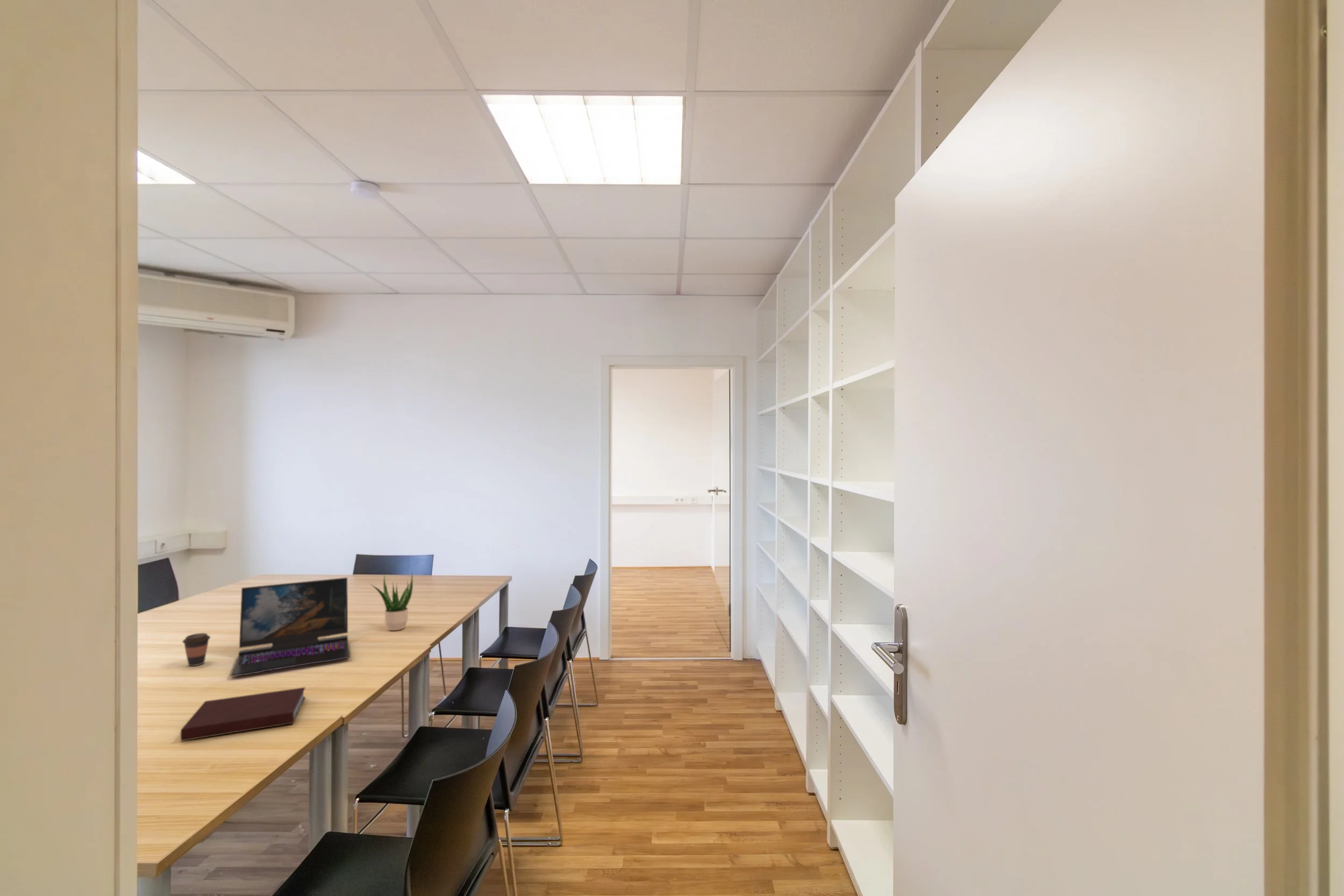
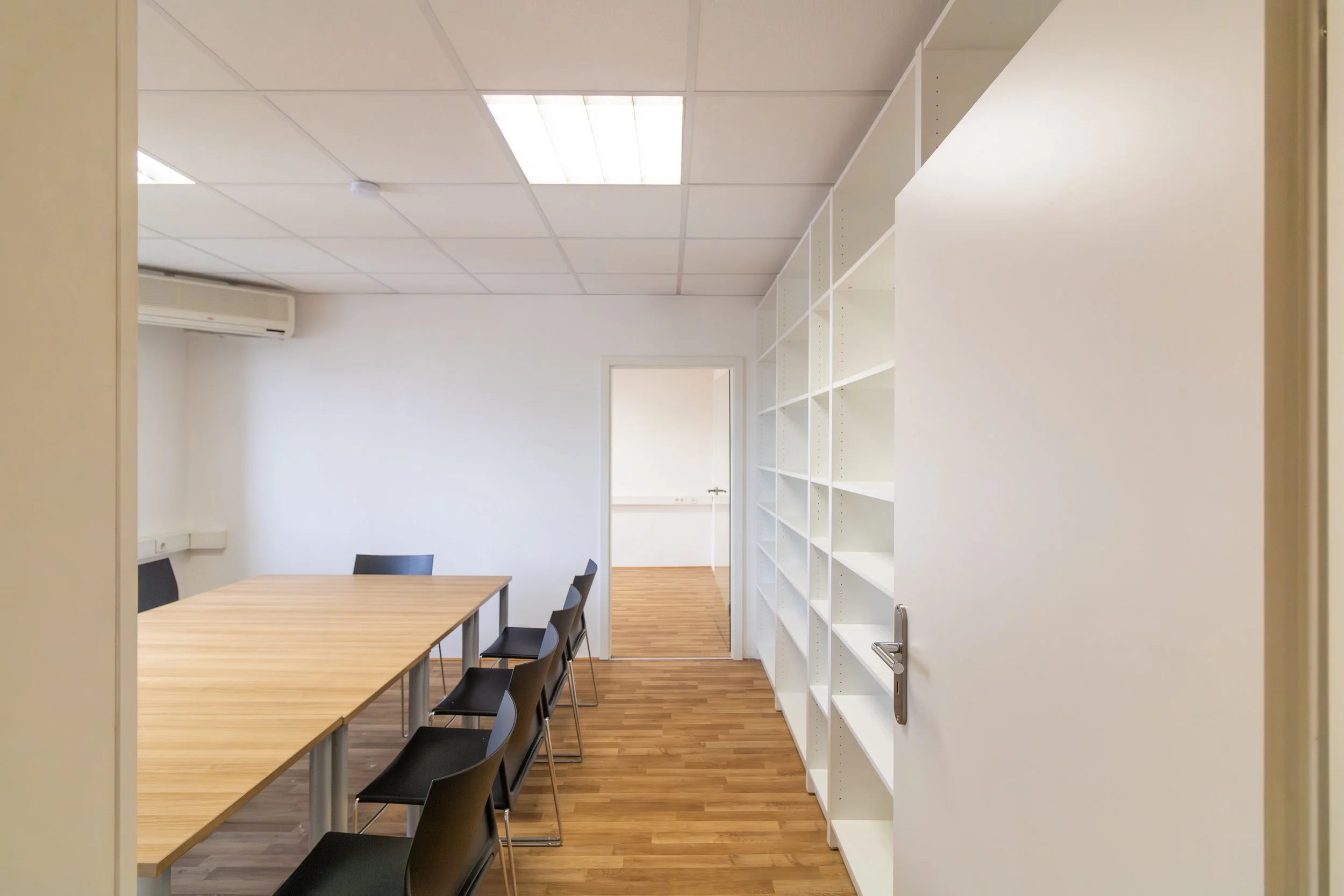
- potted plant [370,572,413,631]
- laptop [230,577,351,677]
- coffee cup [182,633,211,666]
- notebook [180,687,306,742]
